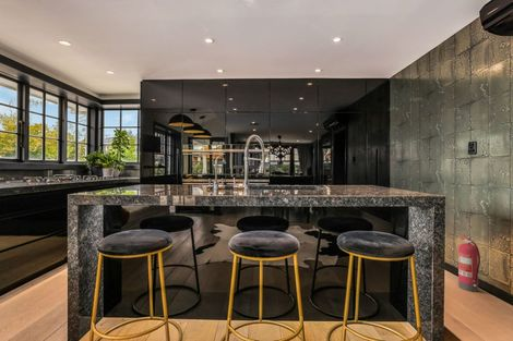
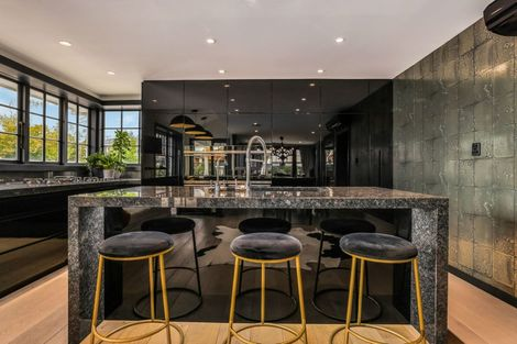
- fire extinguisher [457,233,481,293]
